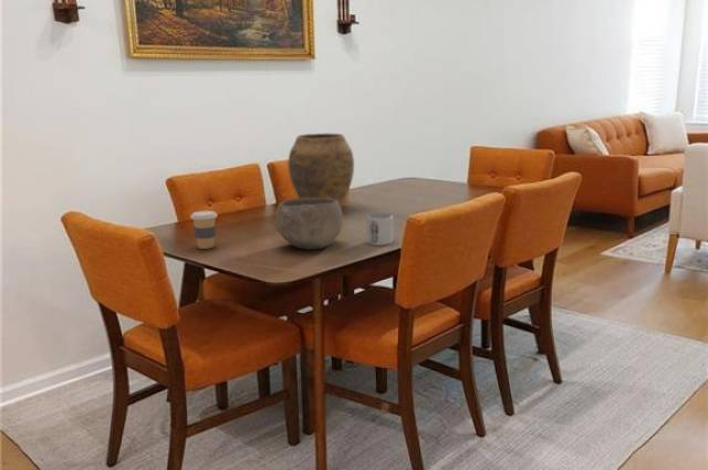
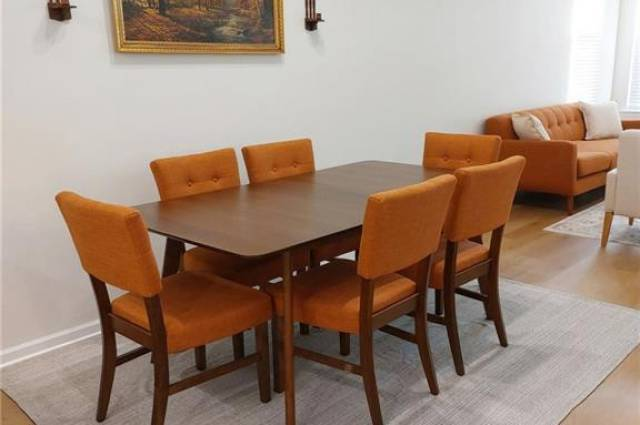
- coffee cup [189,210,218,250]
- mug [365,212,394,247]
- vase [288,133,355,207]
- bowl [274,198,344,251]
